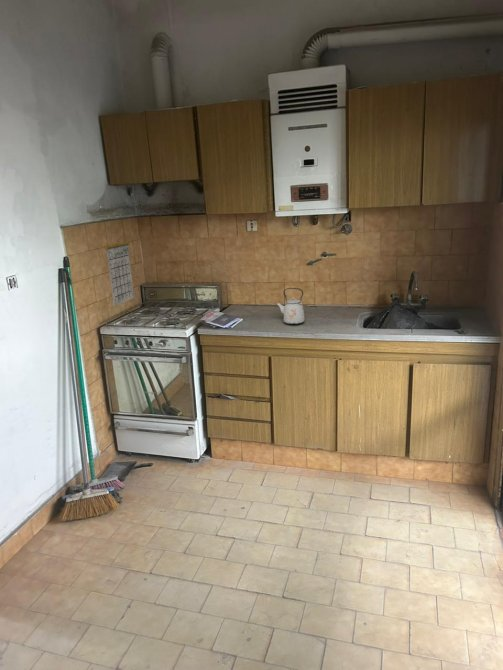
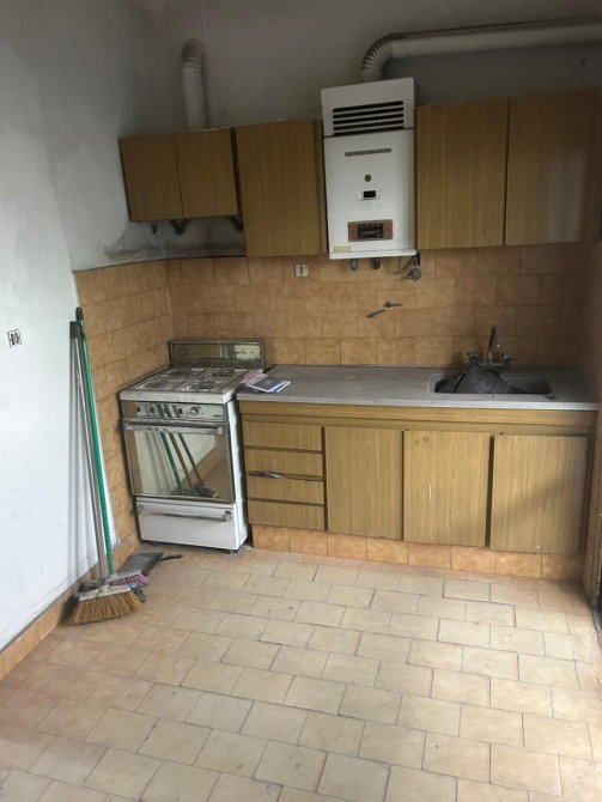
- kettle [276,287,306,326]
- calendar [104,233,135,307]
